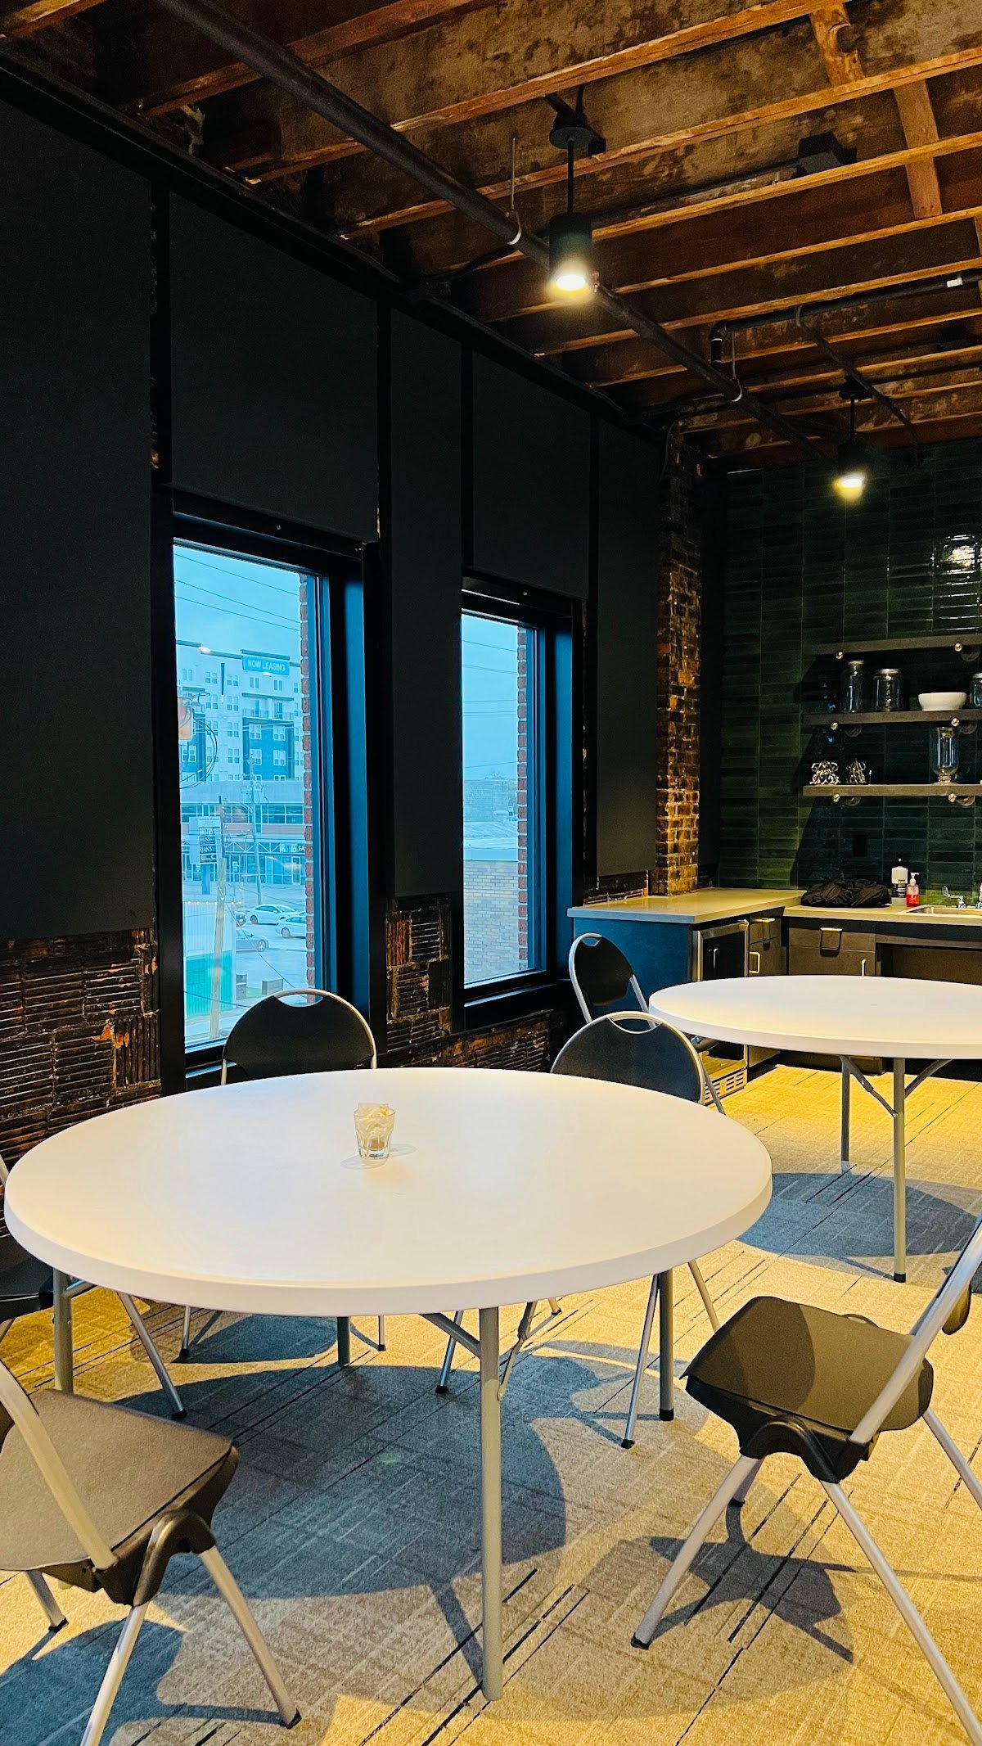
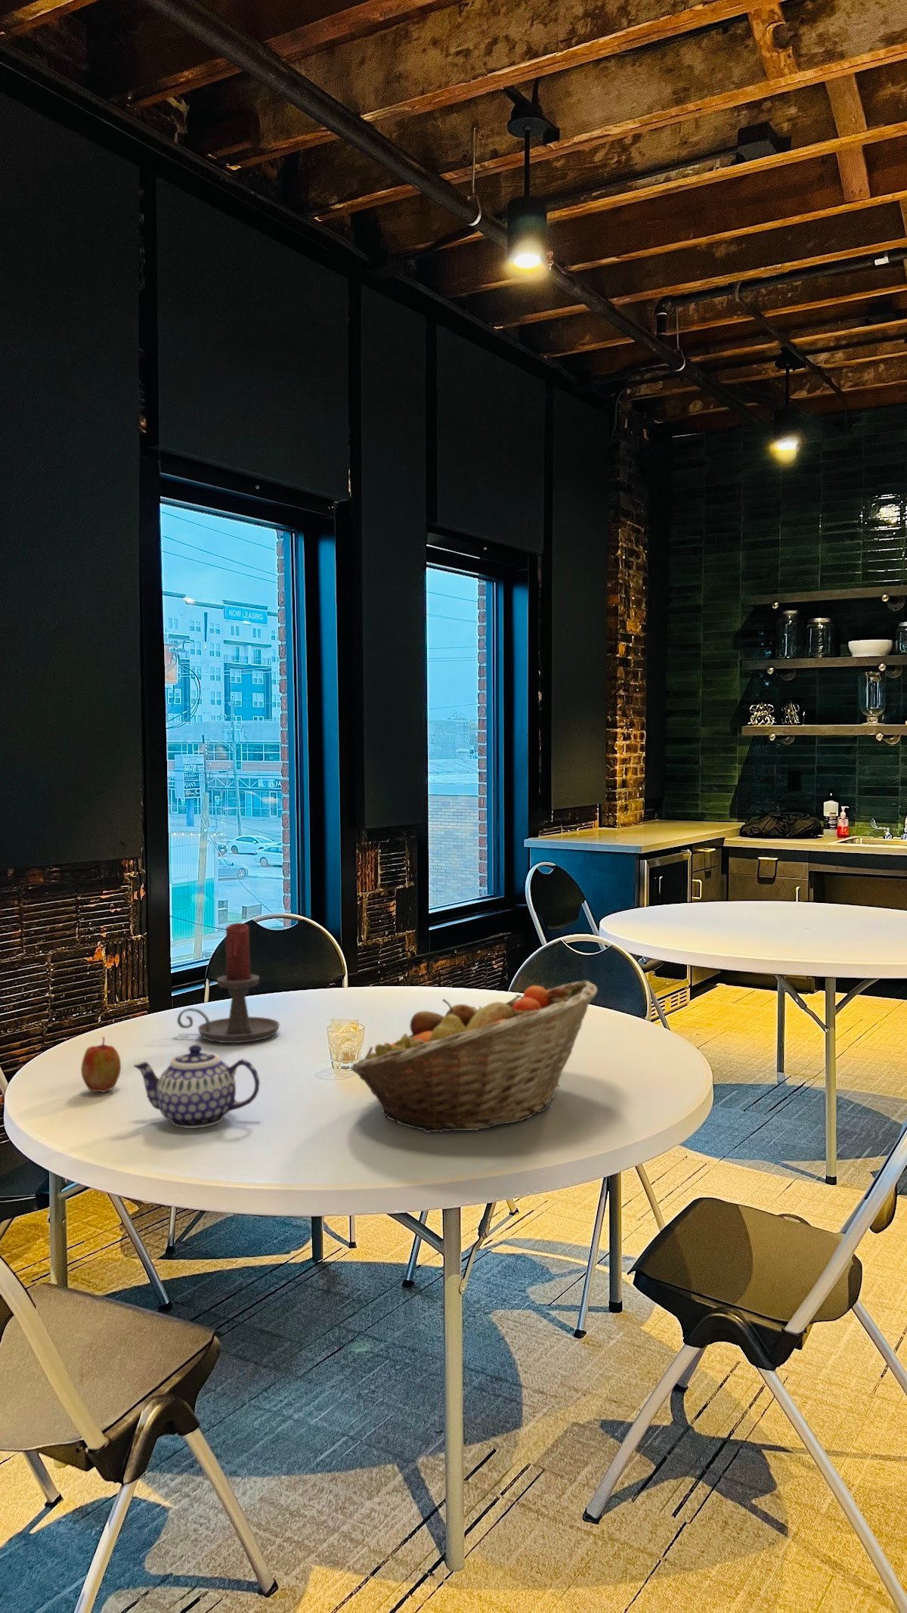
+ fruit basket [350,979,599,1133]
+ apple [80,1036,122,1092]
+ candle holder [176,922,280,1044]
+ teapot [132,1045,260,1129]
